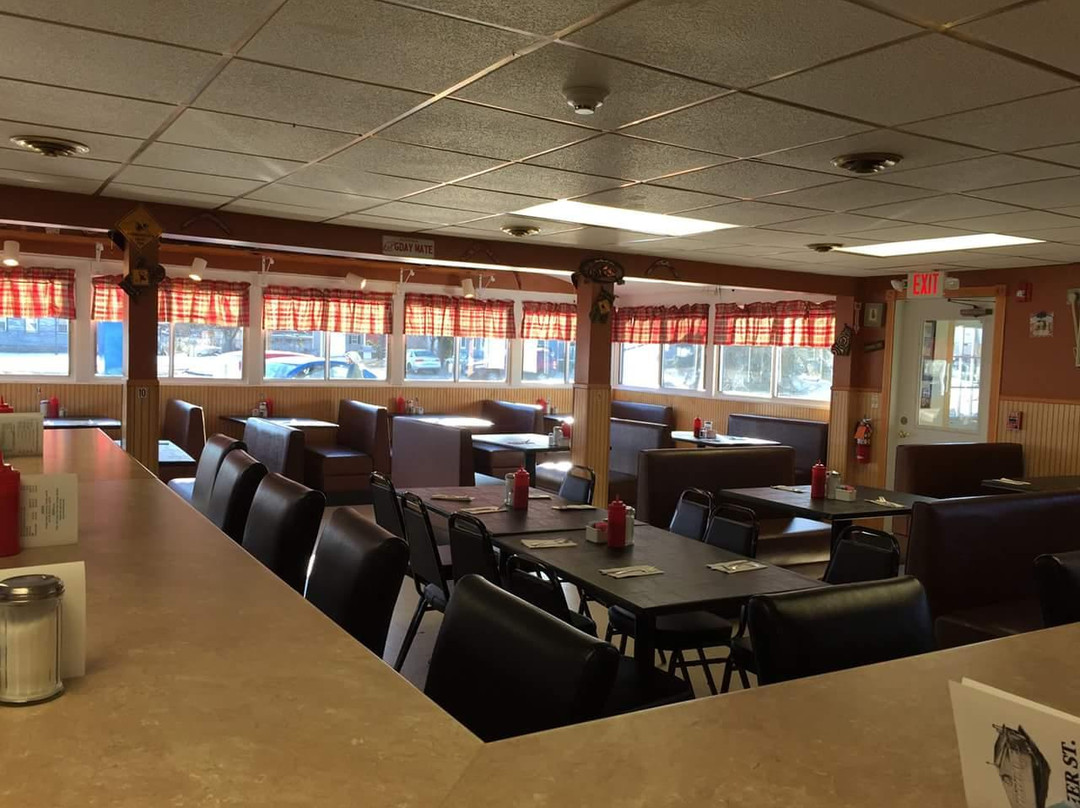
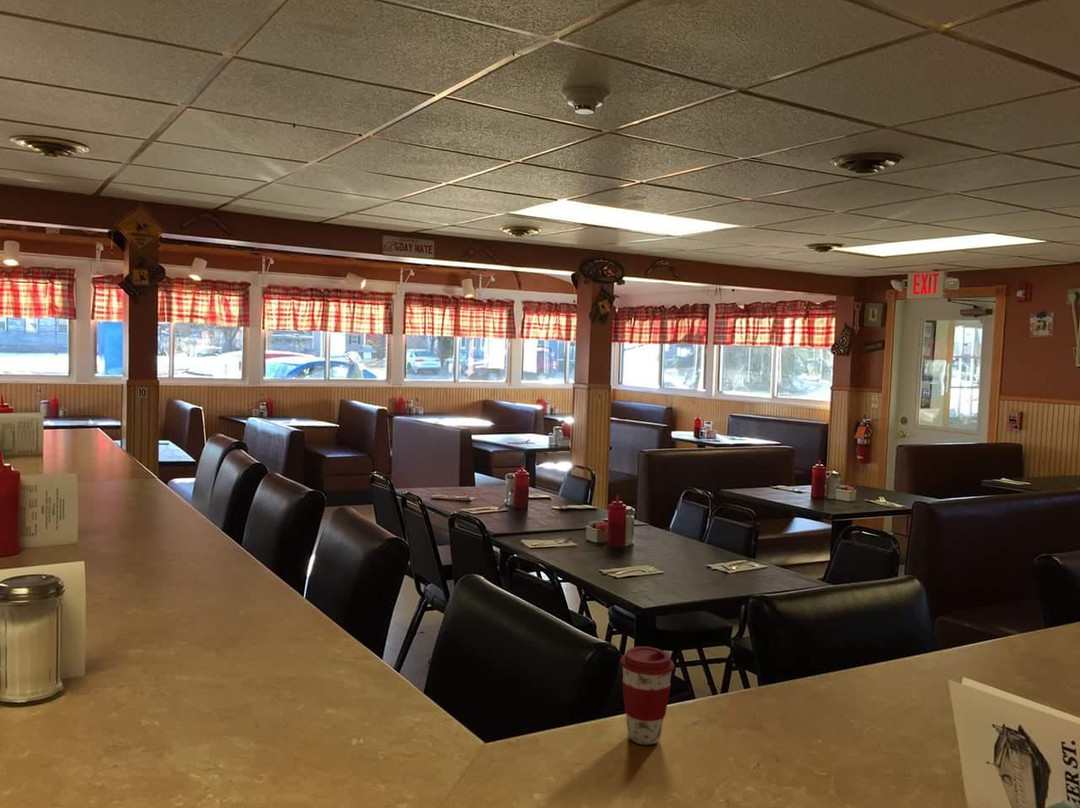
+ coffee cup [619,646,675,746]
